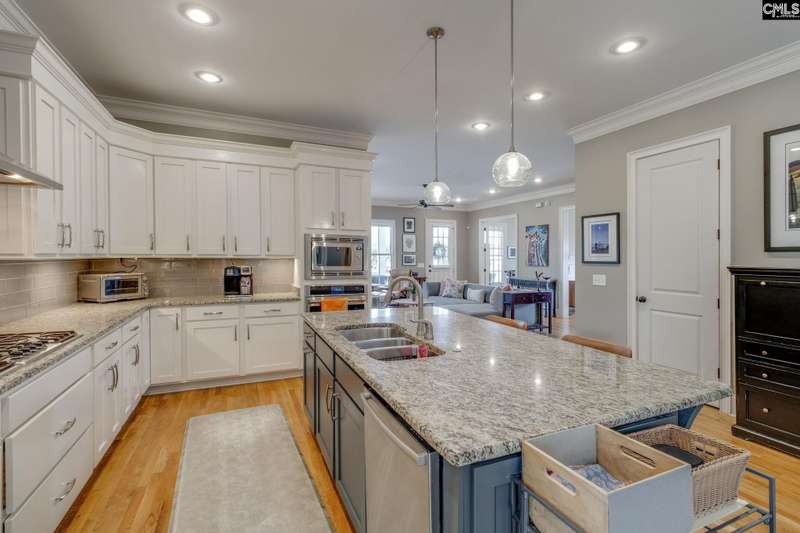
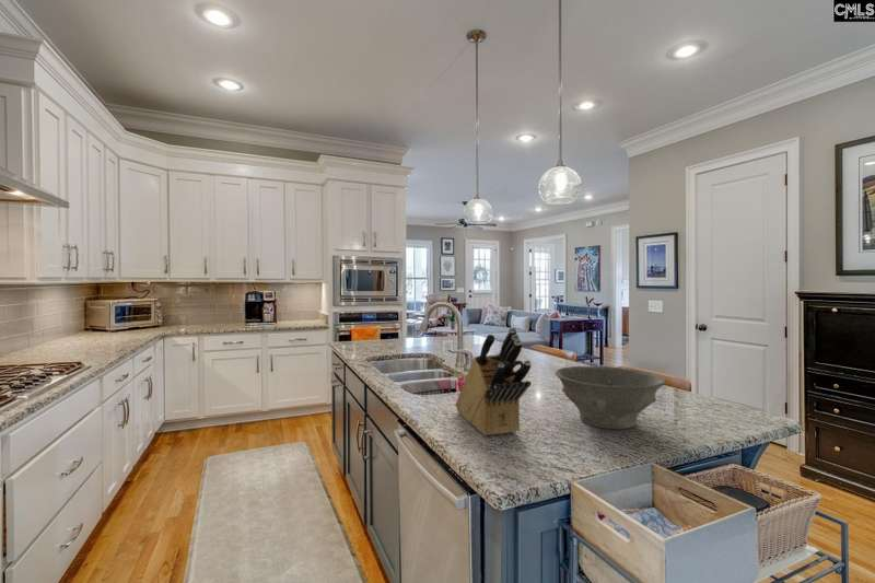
+ bowl [553,365,666,430]
+ knife block [455,327,532,436]
